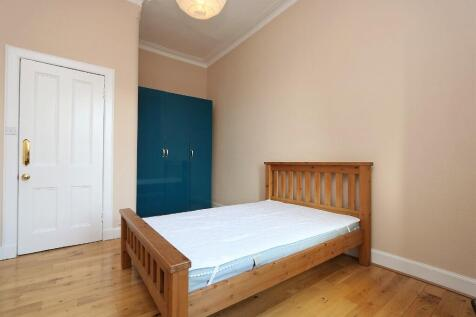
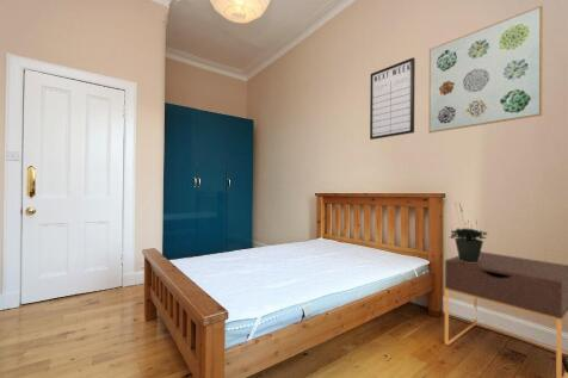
+ writing board [369,56,416,141]
+ wall art [427,5,544,134]
+ potted plant [449,202,488,262]
+ nightstand [444,250,568,378]
